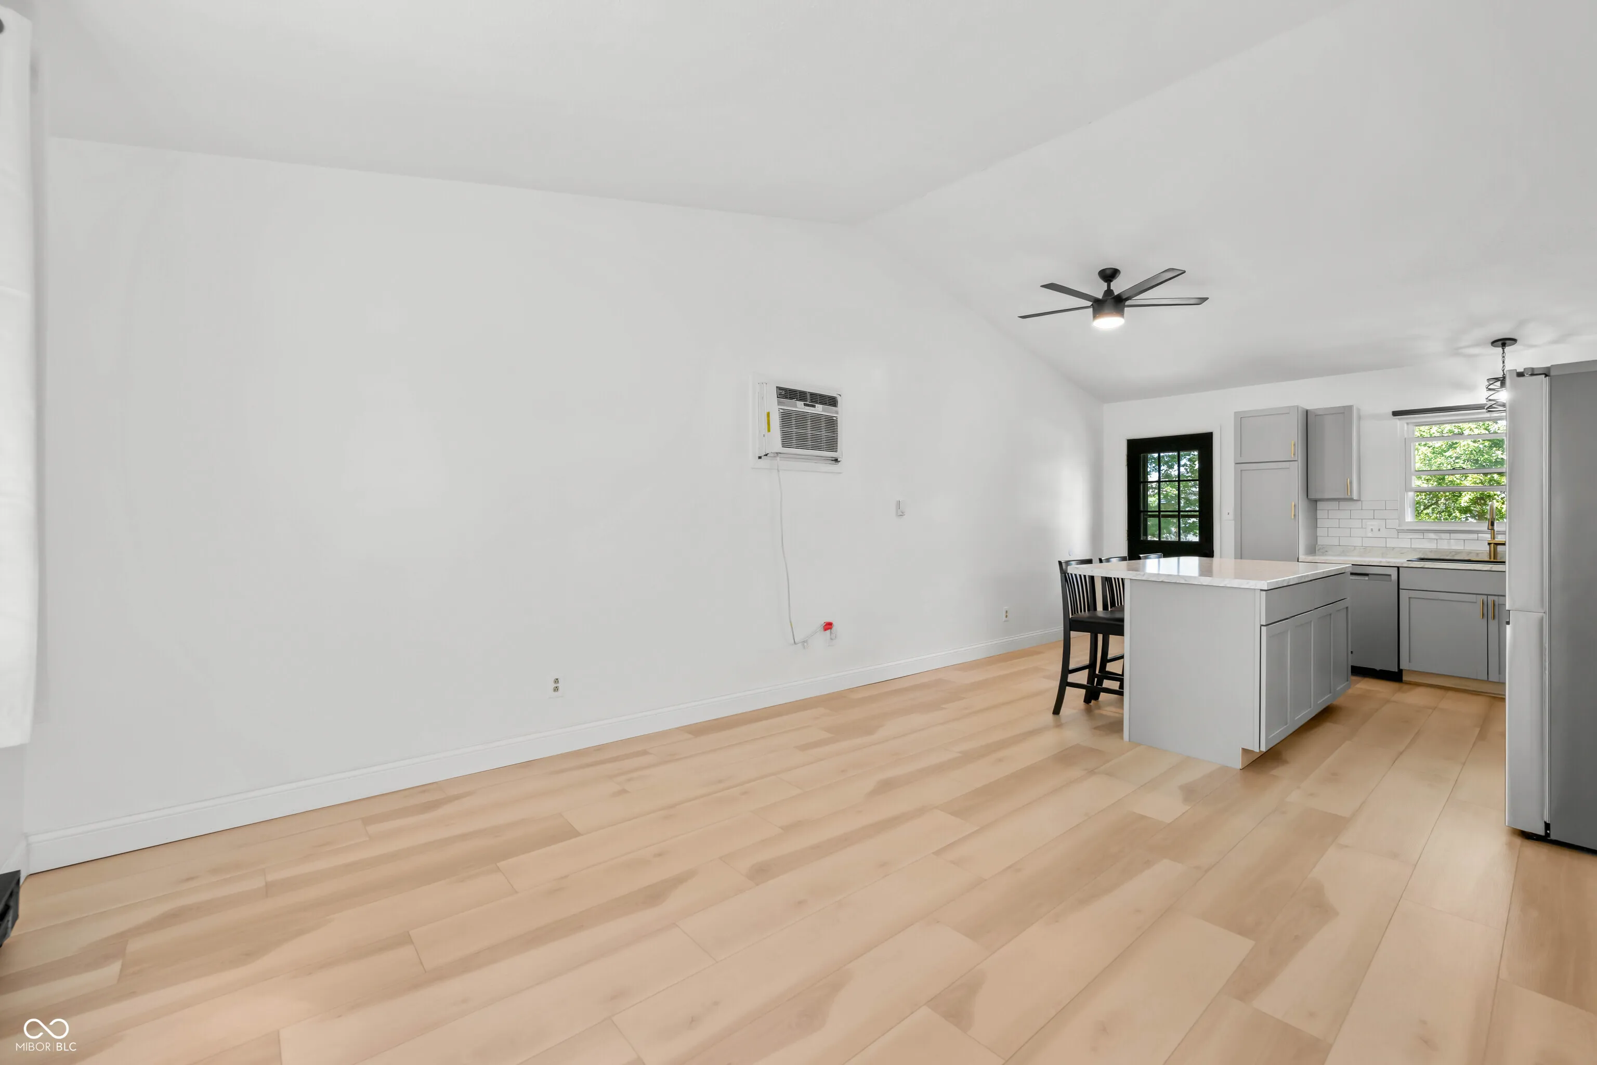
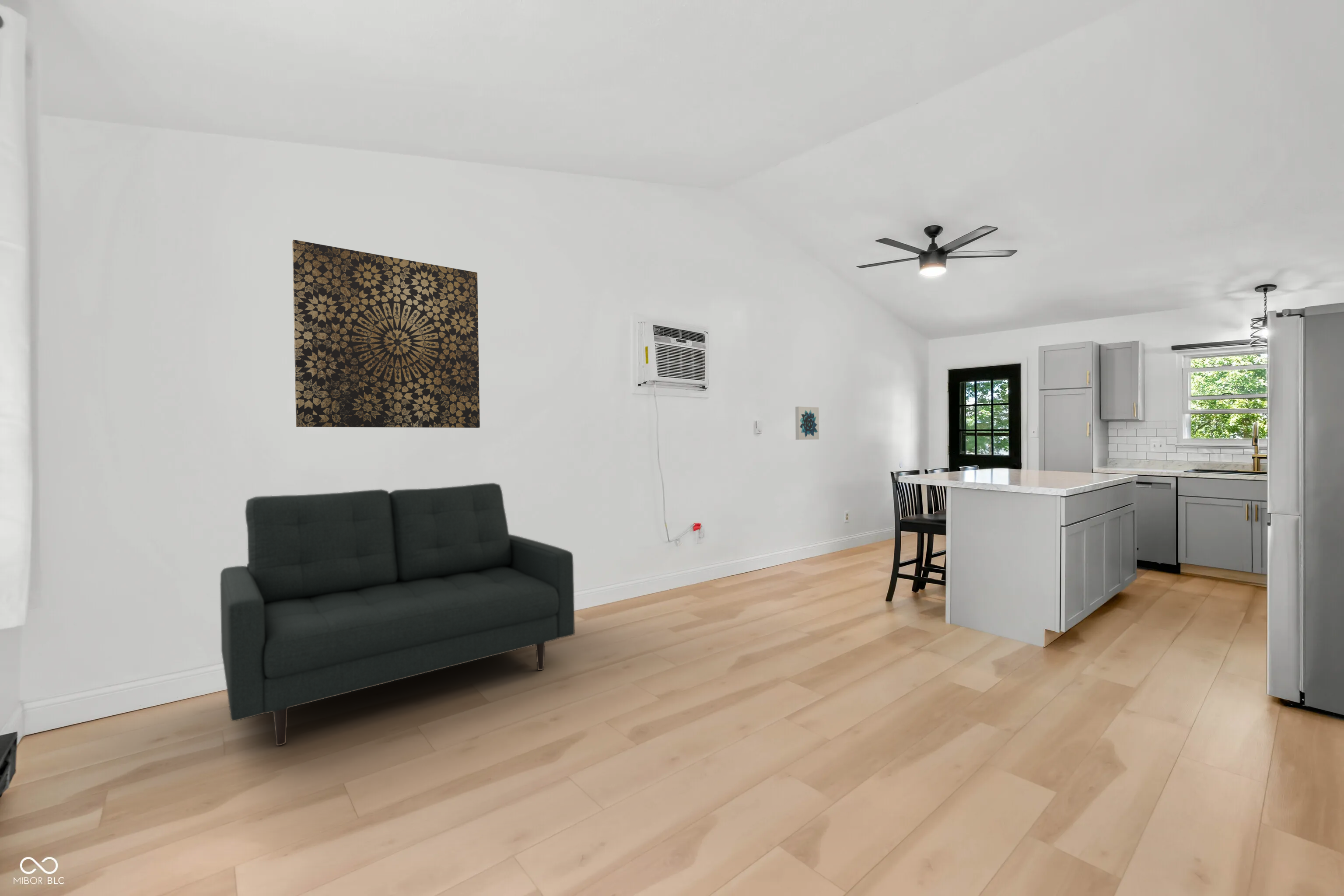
+ wall art [795,406,819,440]
+ wall art [292,239,480,428]
+ sofa [220,483,575,746]
